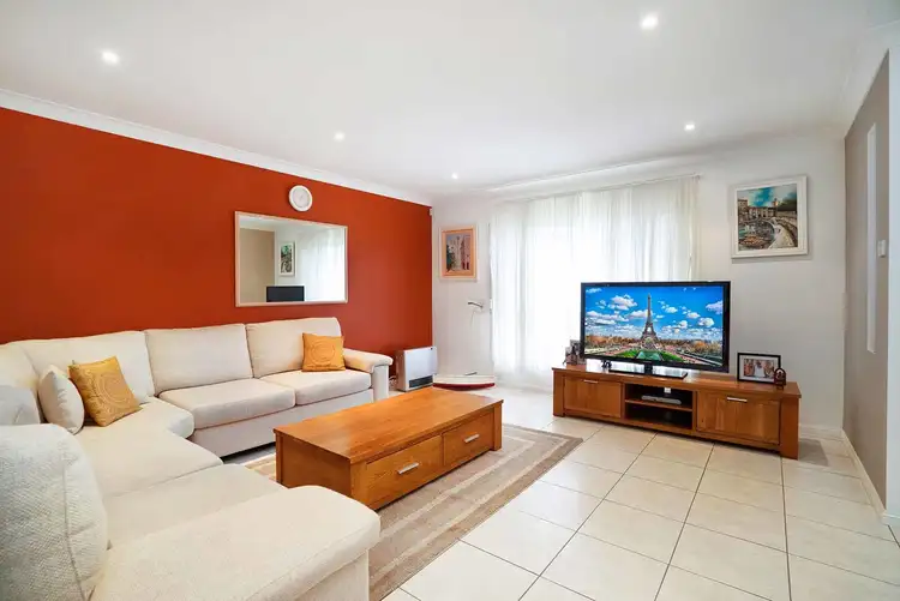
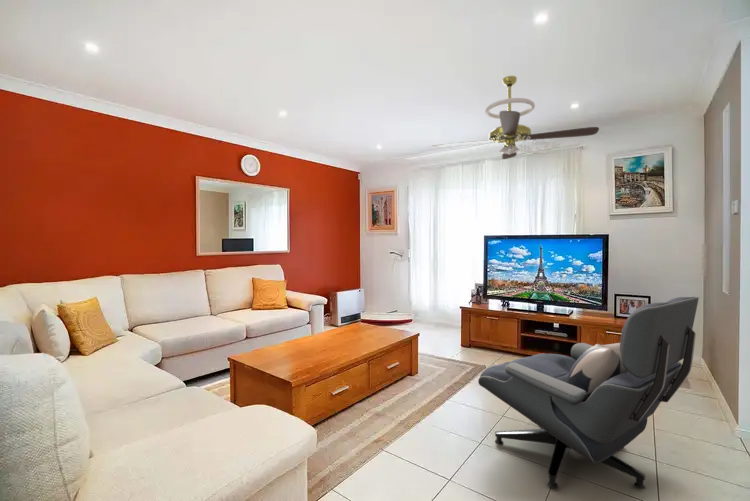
+ lounge chair [477,296,700,490]
+ ceiling fan [431,75,600,160]
